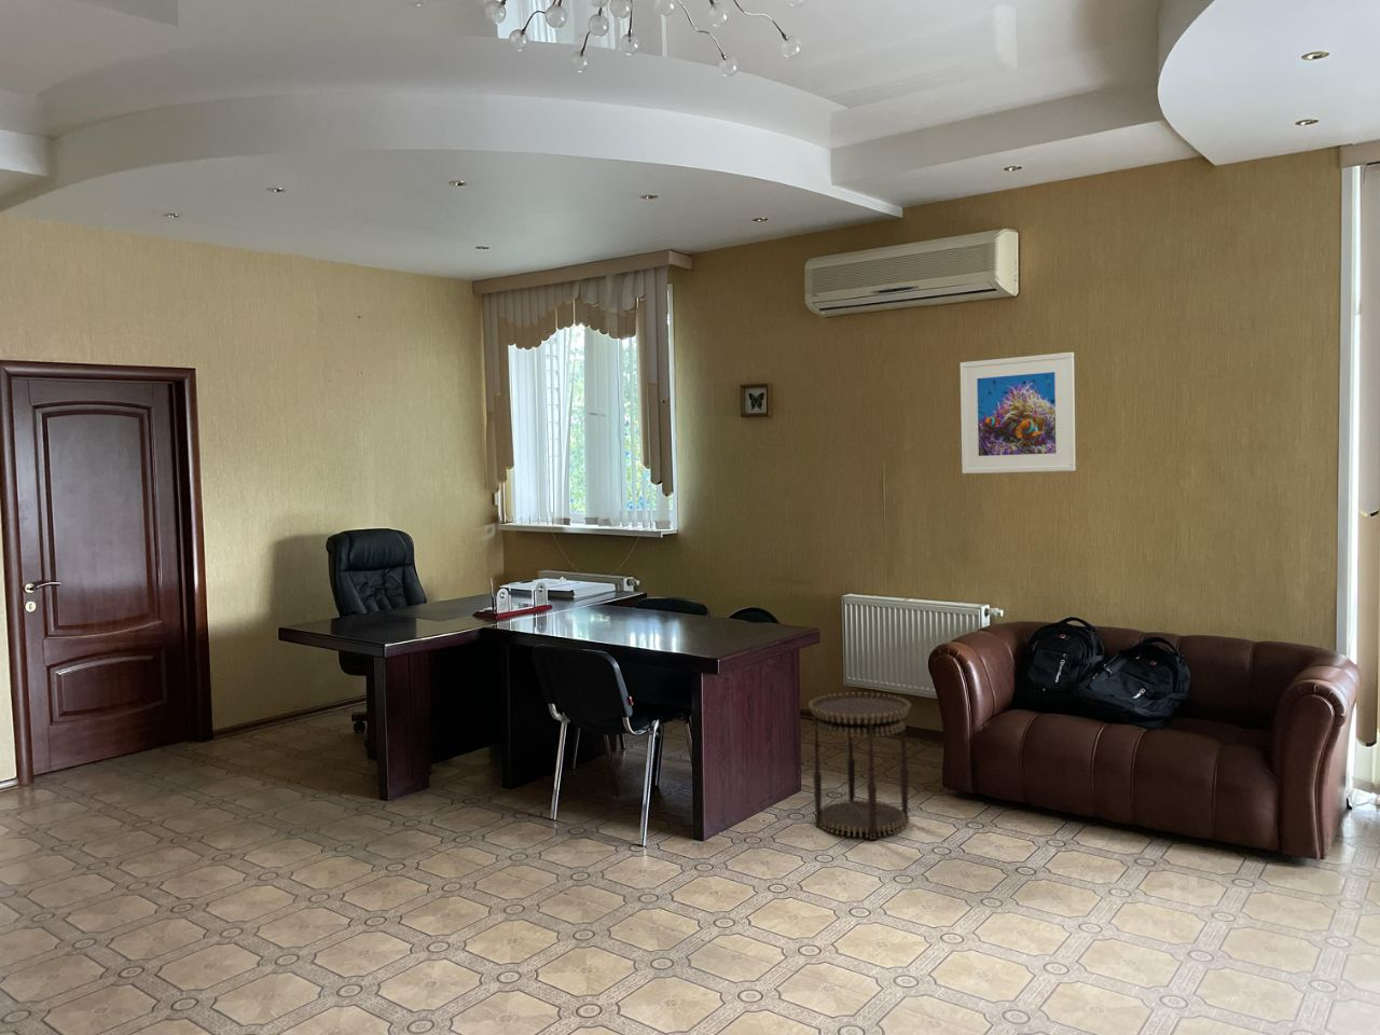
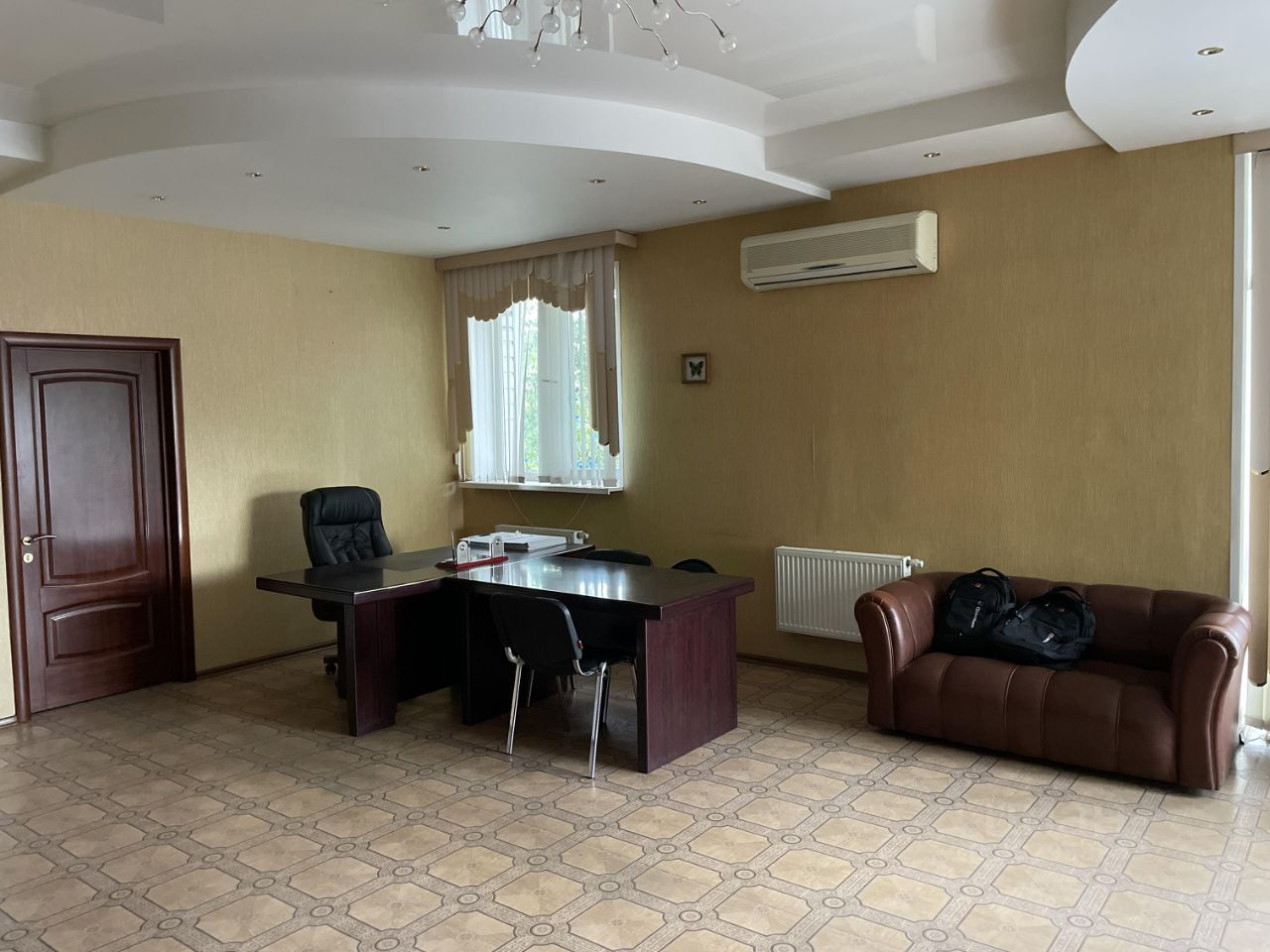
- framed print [959,351,1077,474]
- side table [807,693,912,840]
